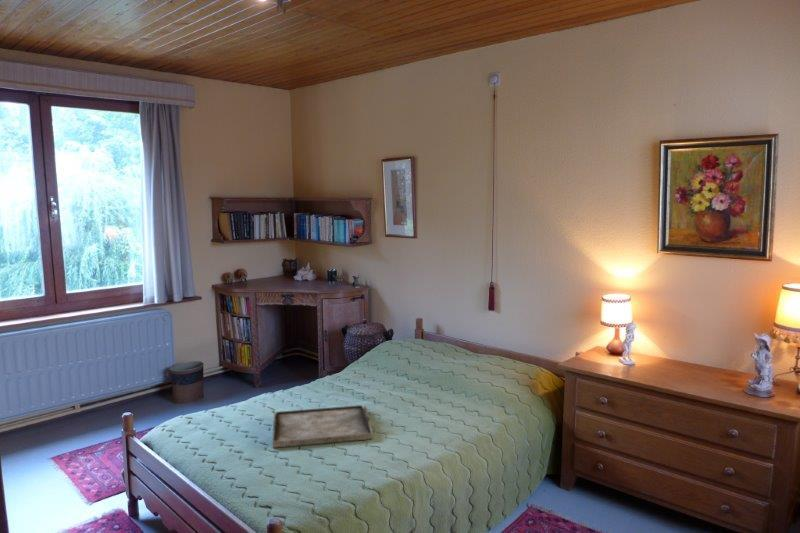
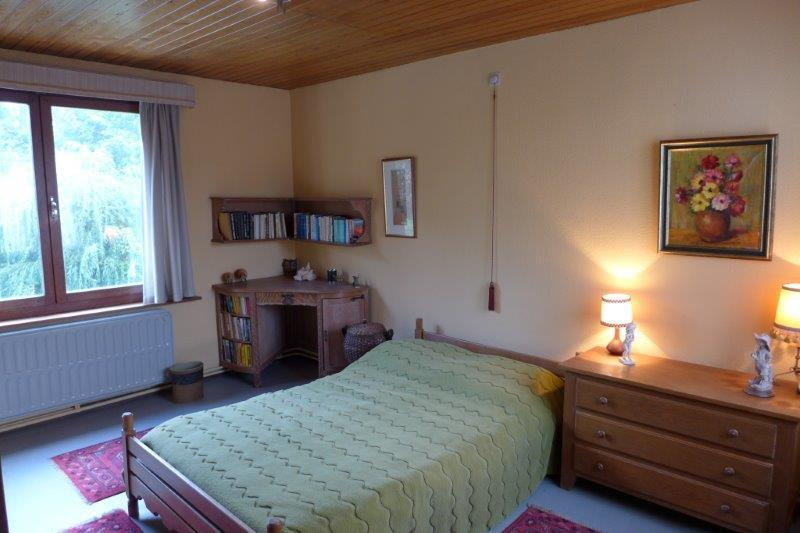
- serving tray [272,404,374,449]
